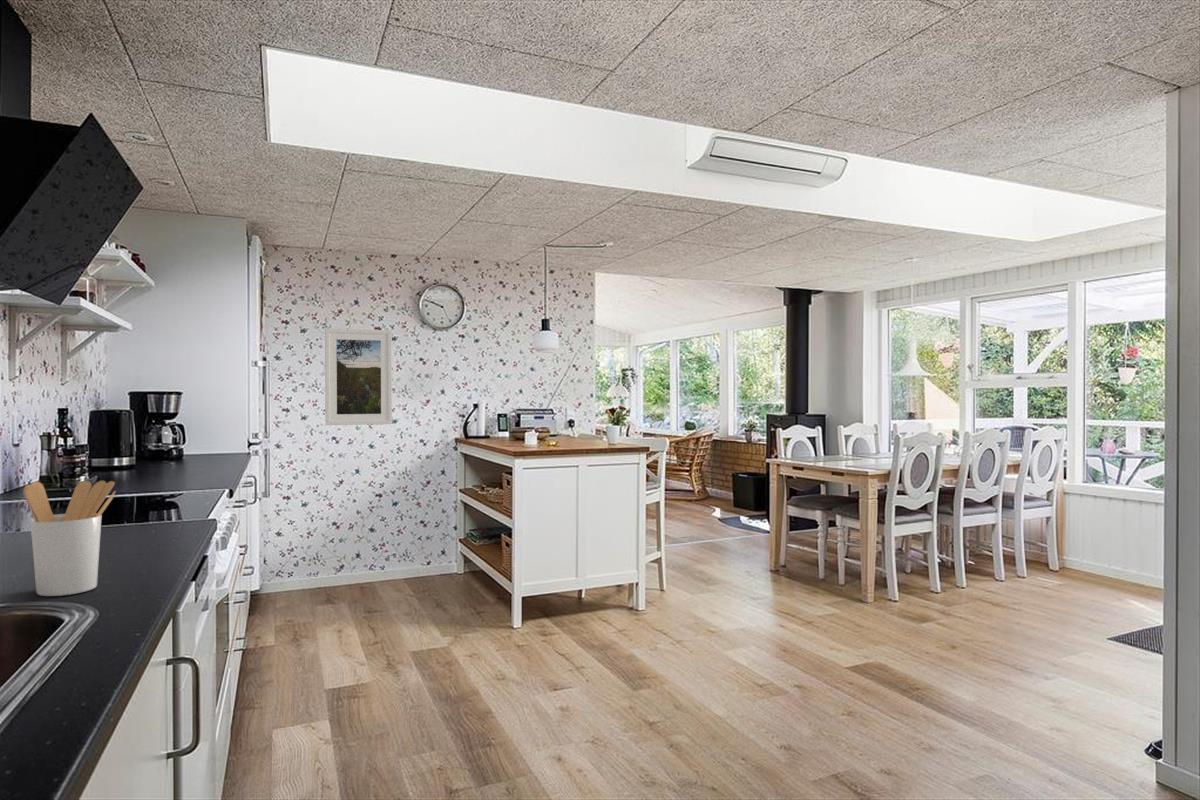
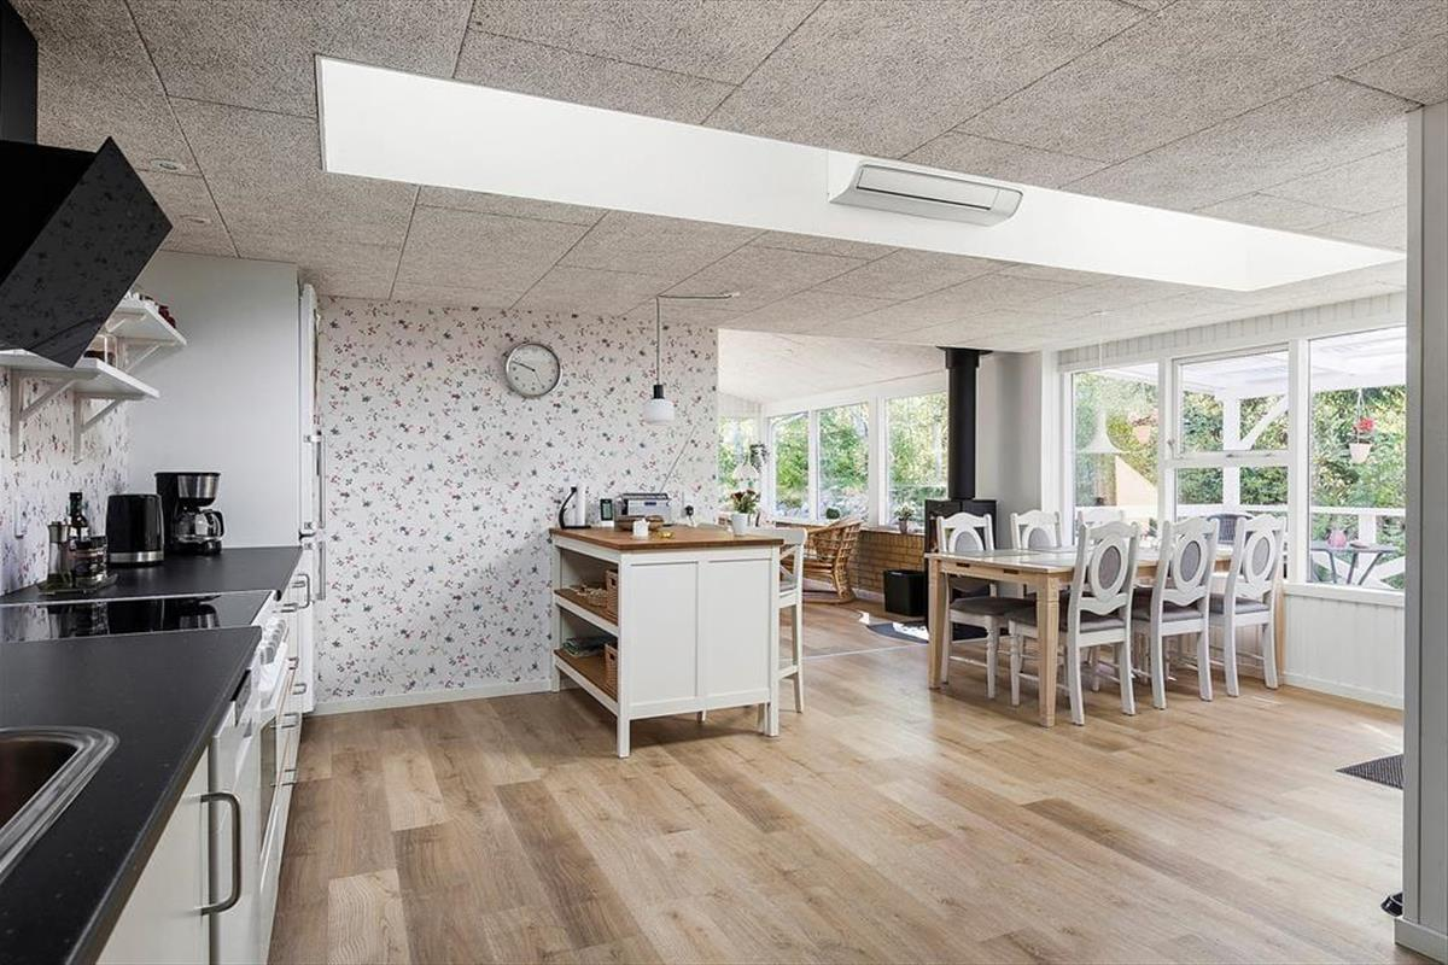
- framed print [324,327,393,426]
- utensil holder [22,480,117,597]
